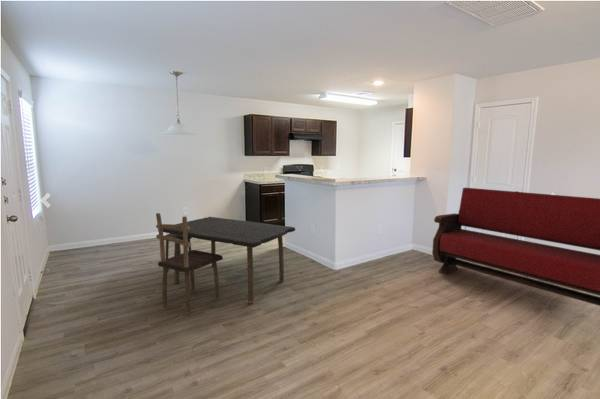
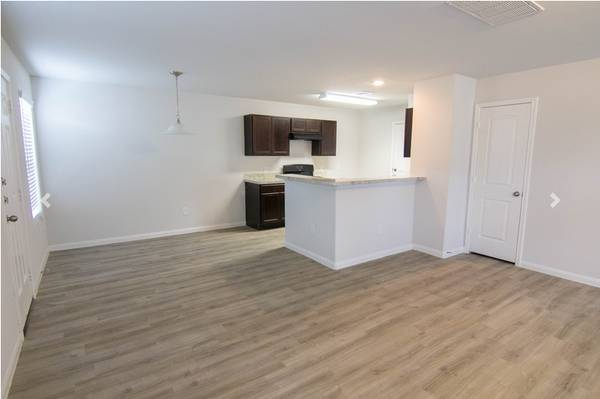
- dining table [155,212,296,315]
- bench [431,187,600,307]
